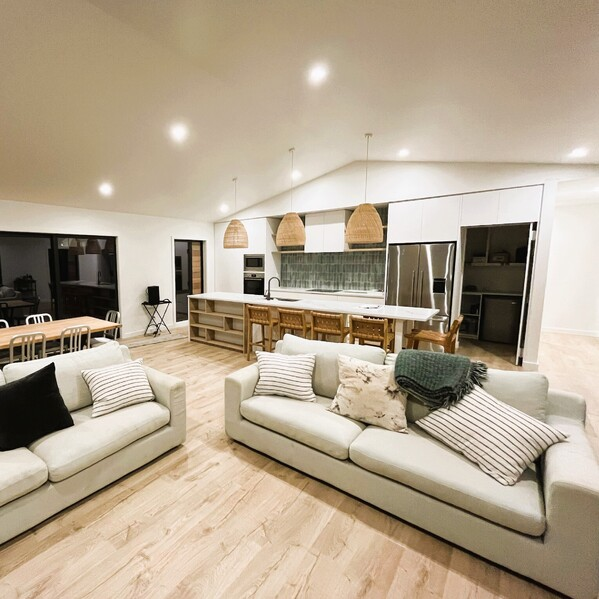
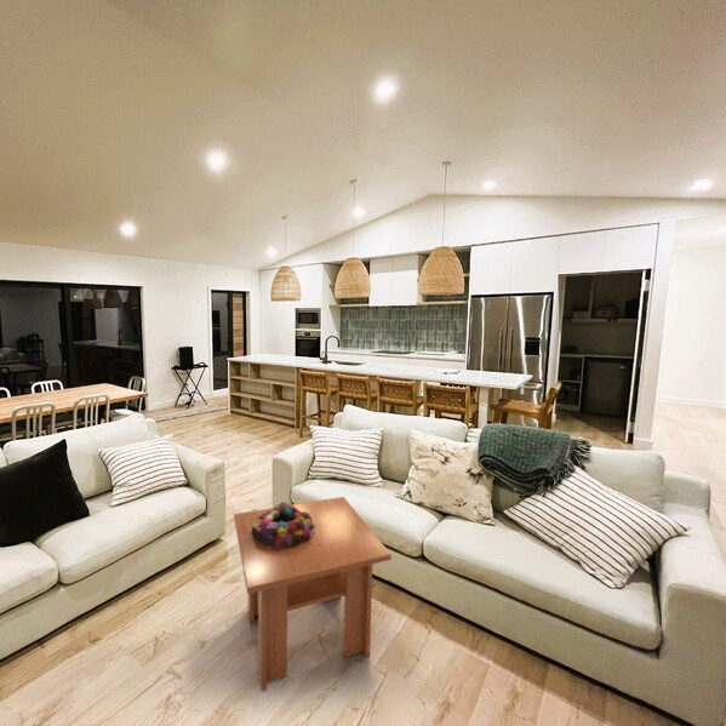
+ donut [251,501,315,548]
+ coffee table [233,496,393,692]
